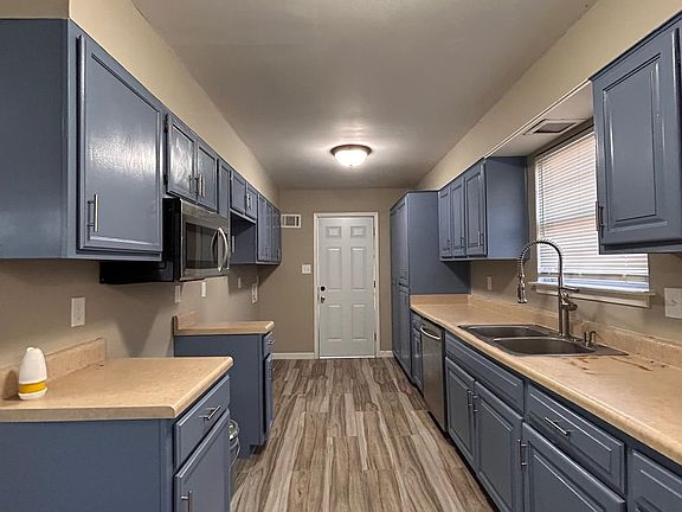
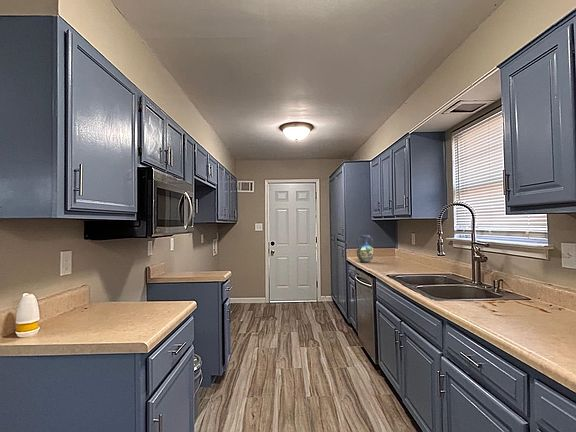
+ vase [356,234,375,263]
